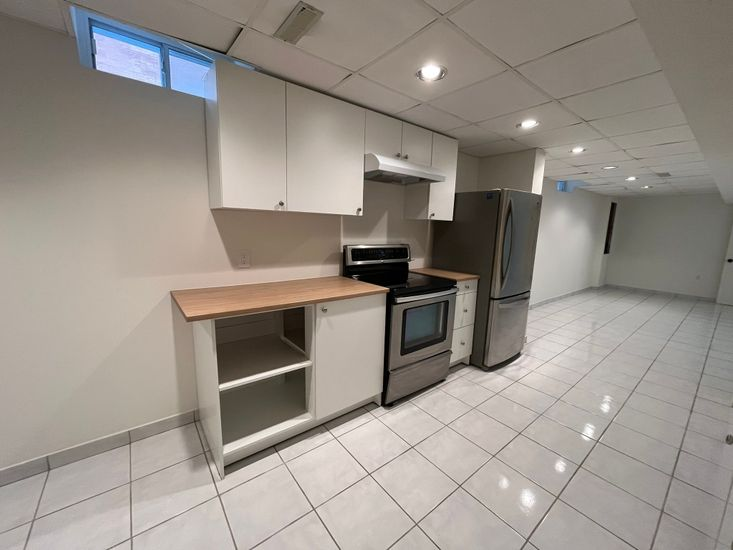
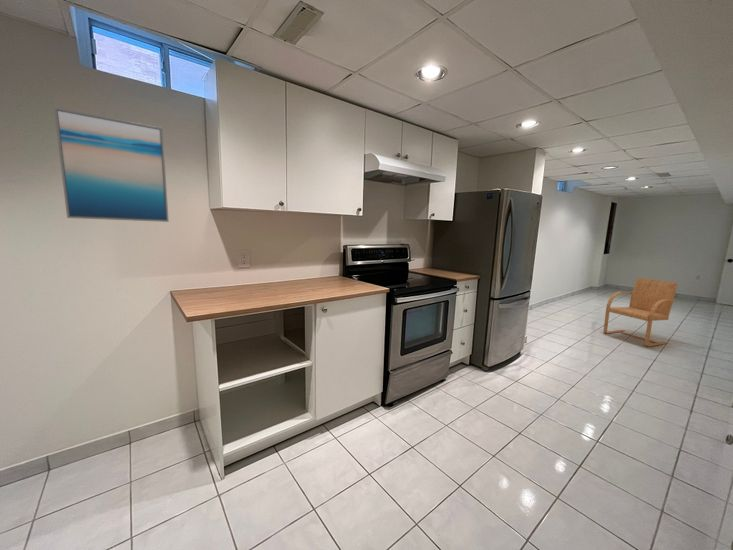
+ chair [602,277,678,348]
+ wall art [53,106,170,223]
